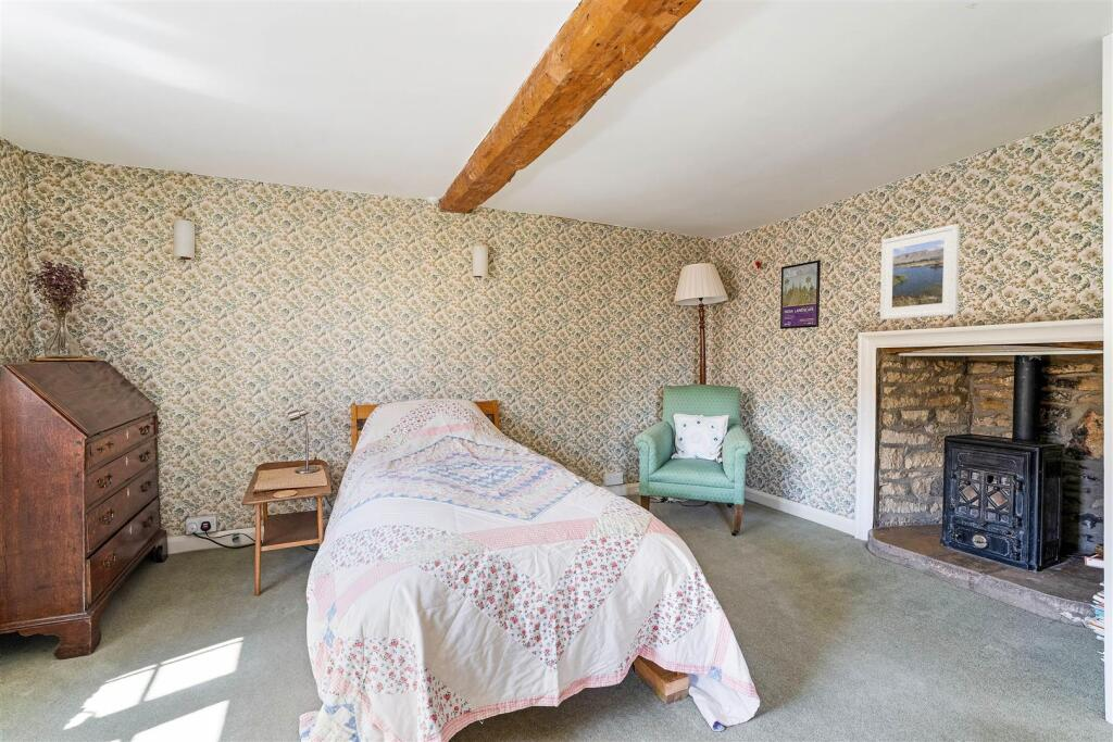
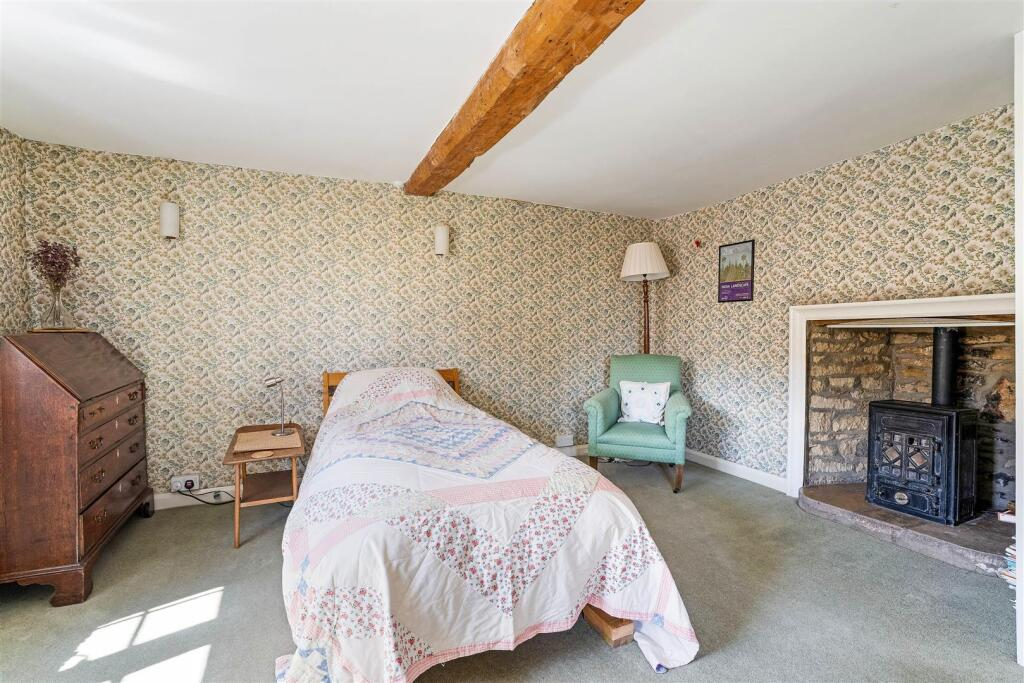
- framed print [879,223,961,320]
